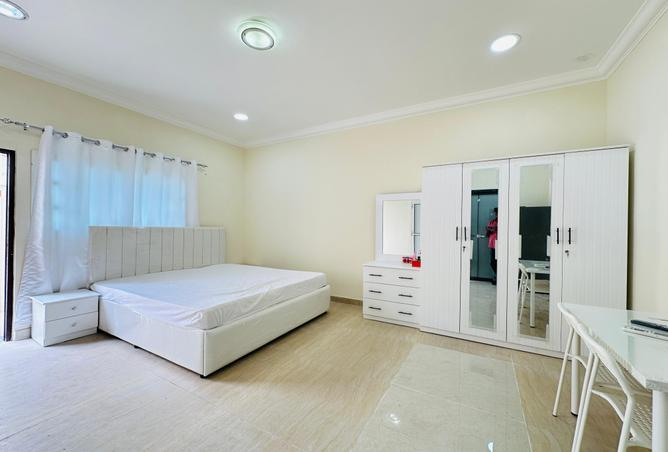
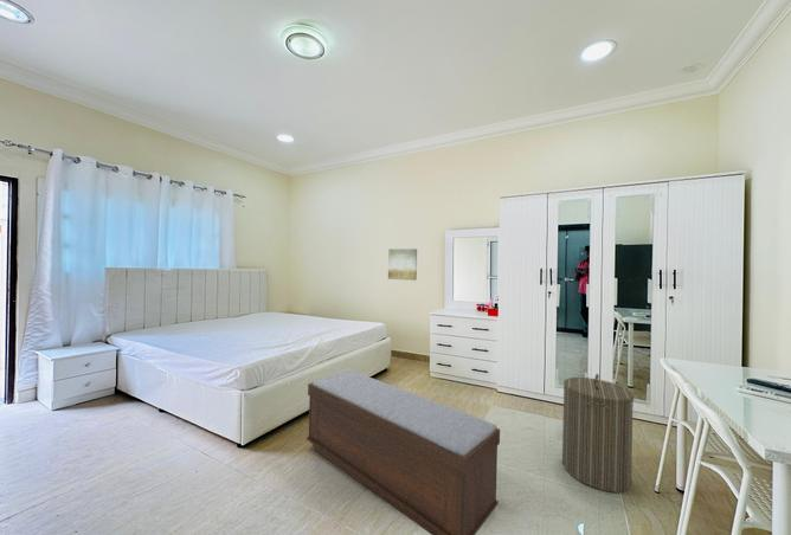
+ bench [306,369,501,535]
+ laundry hamper [561,373,635,494]
+ wall art [387,247,418,282]
